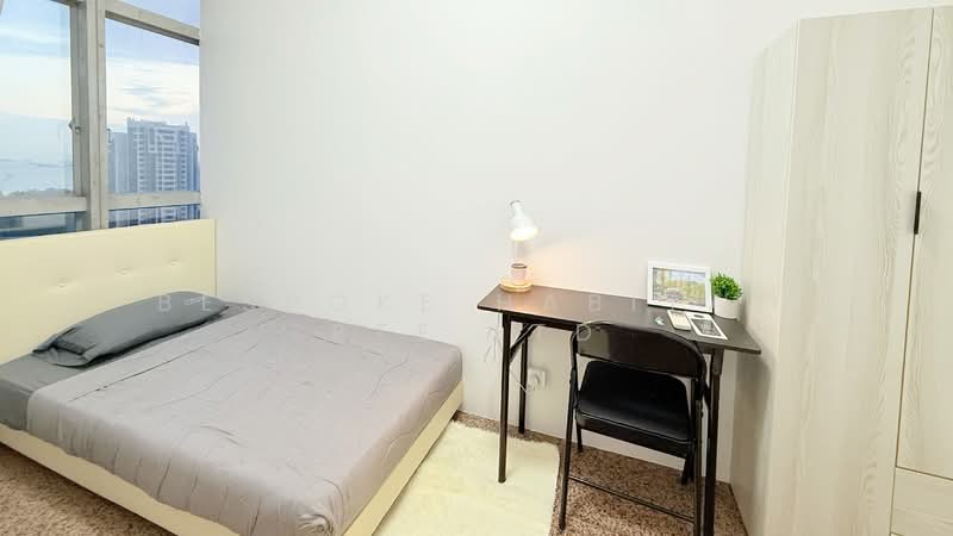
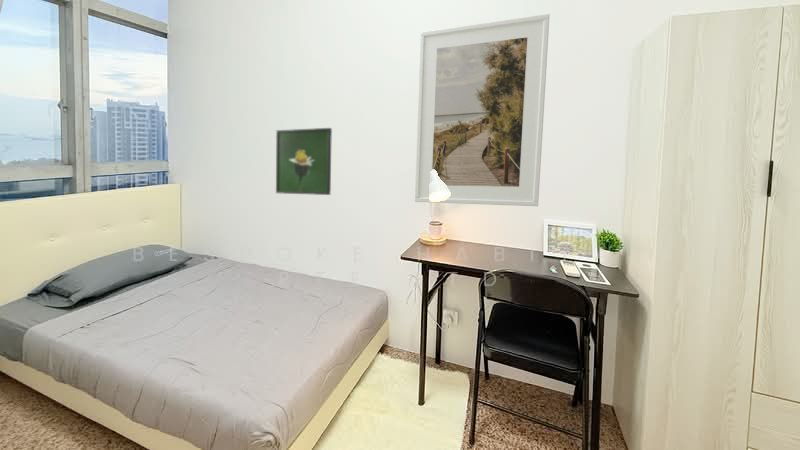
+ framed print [275,127,333,196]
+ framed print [414,13,551,207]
